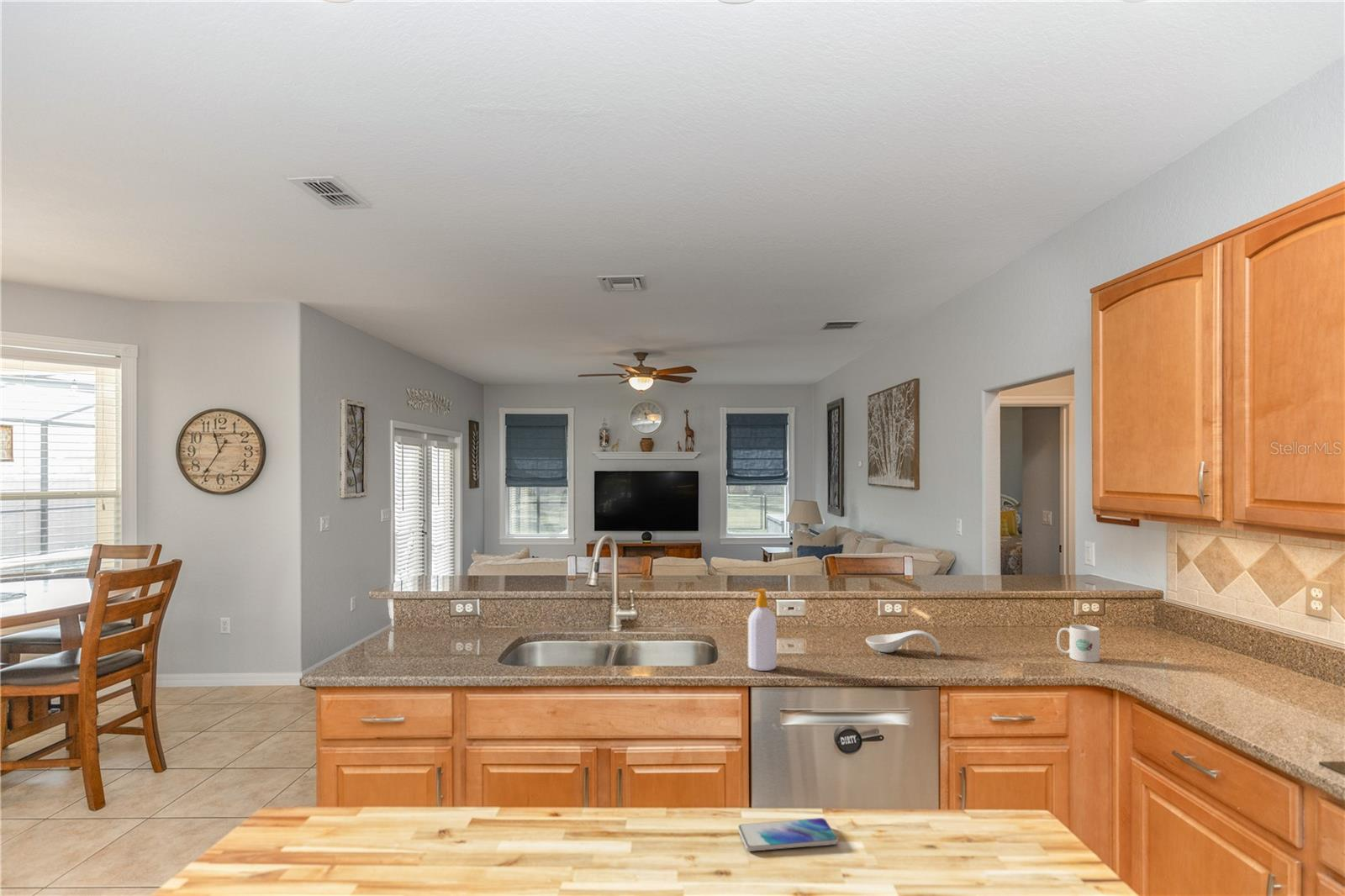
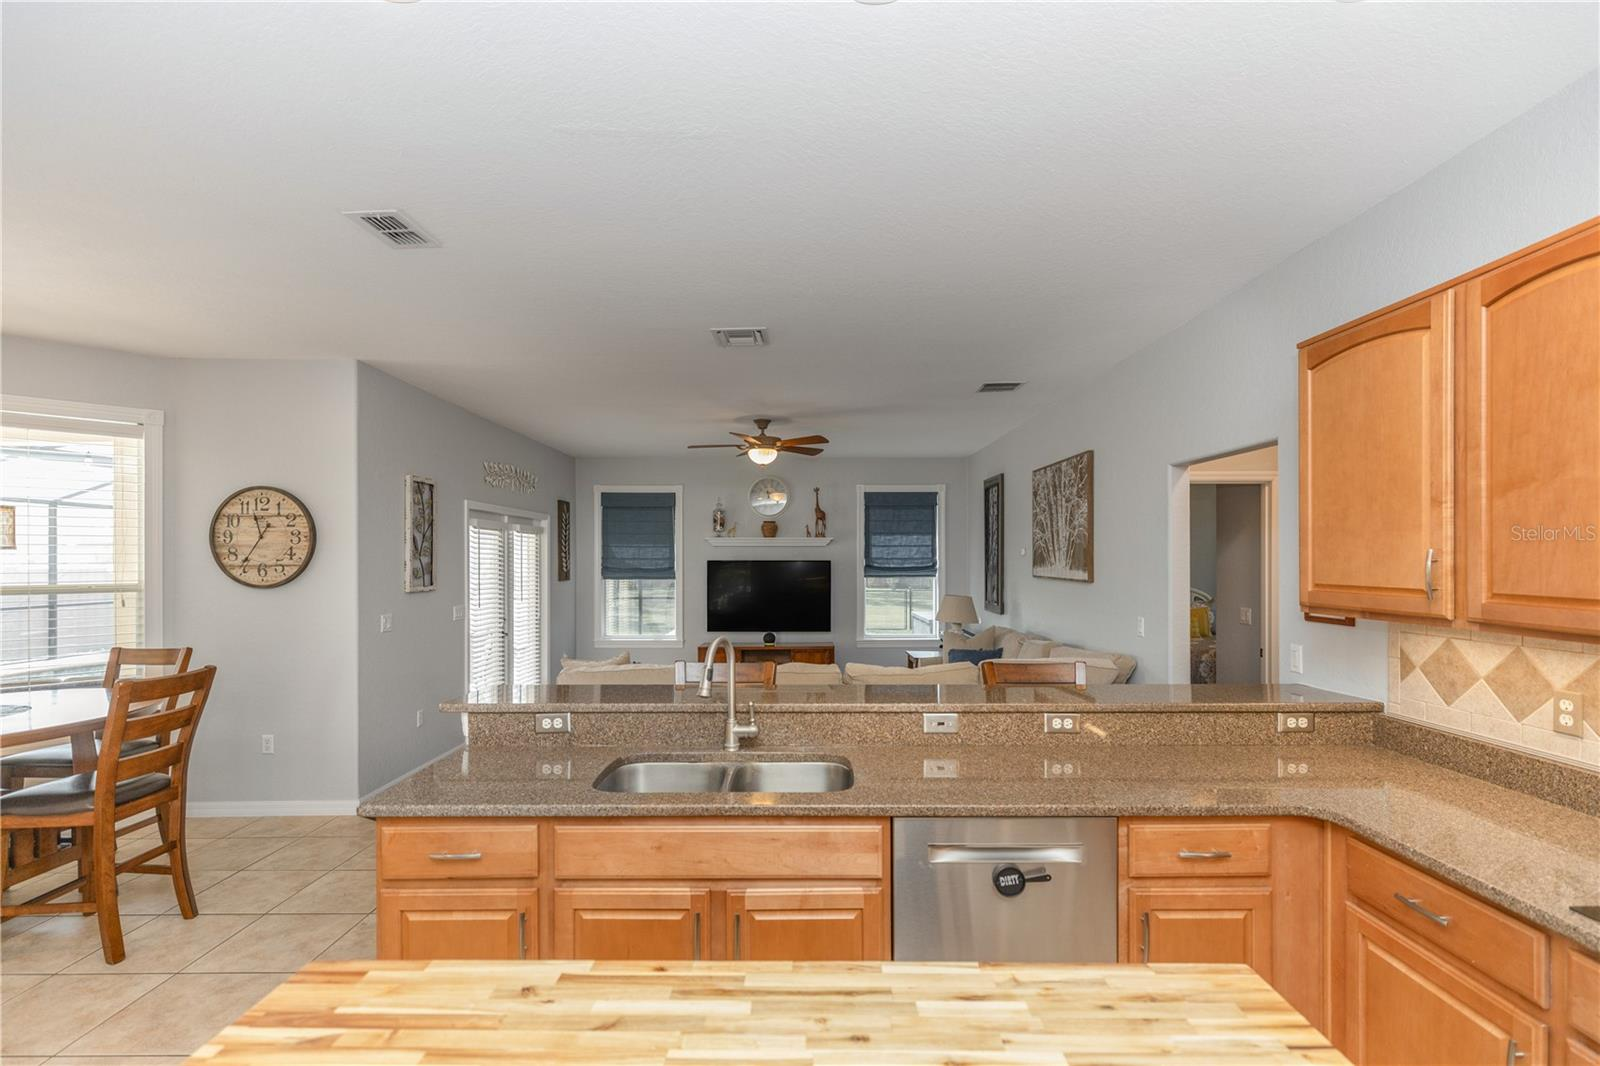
- soap bottle [747,588,778,672]
- spoon rest [865,630,942,656]
- mug [1056,624,1100,663]
- smartphone [737,817,839,852]
